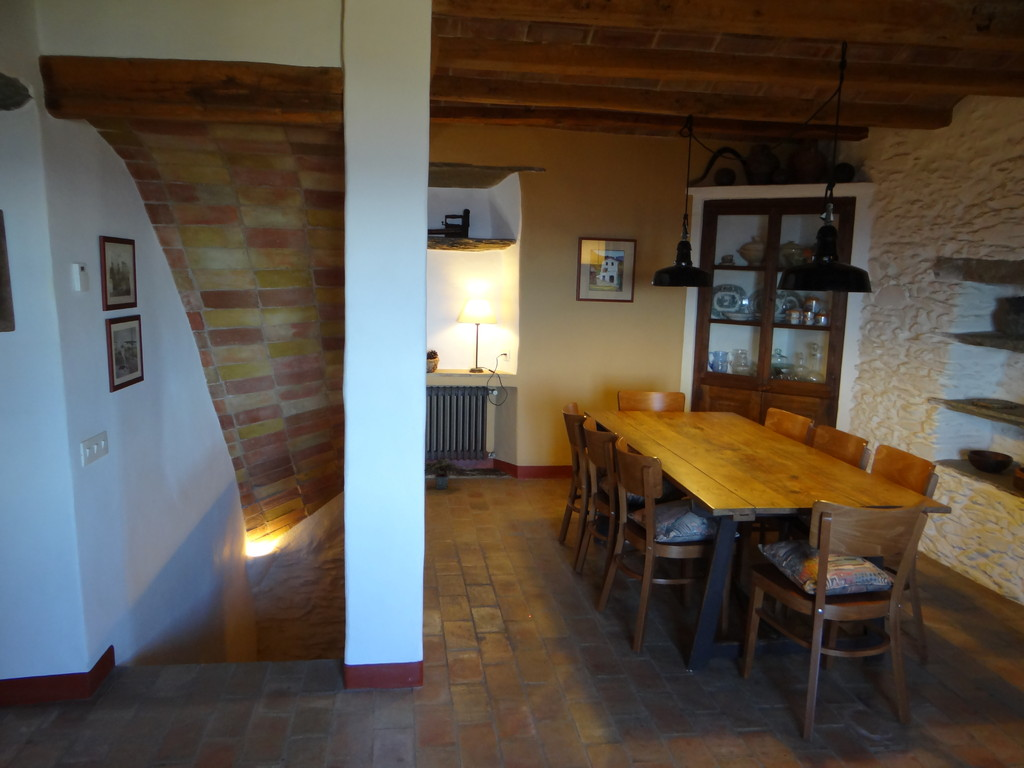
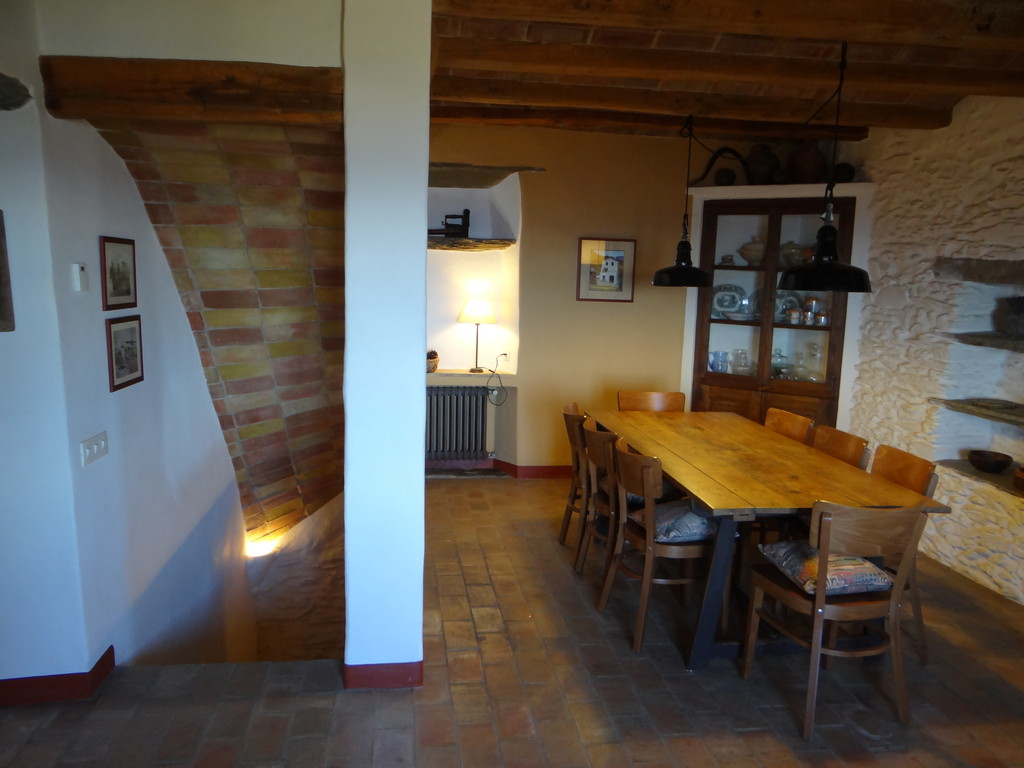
- potted plant [425,458,465,490]
